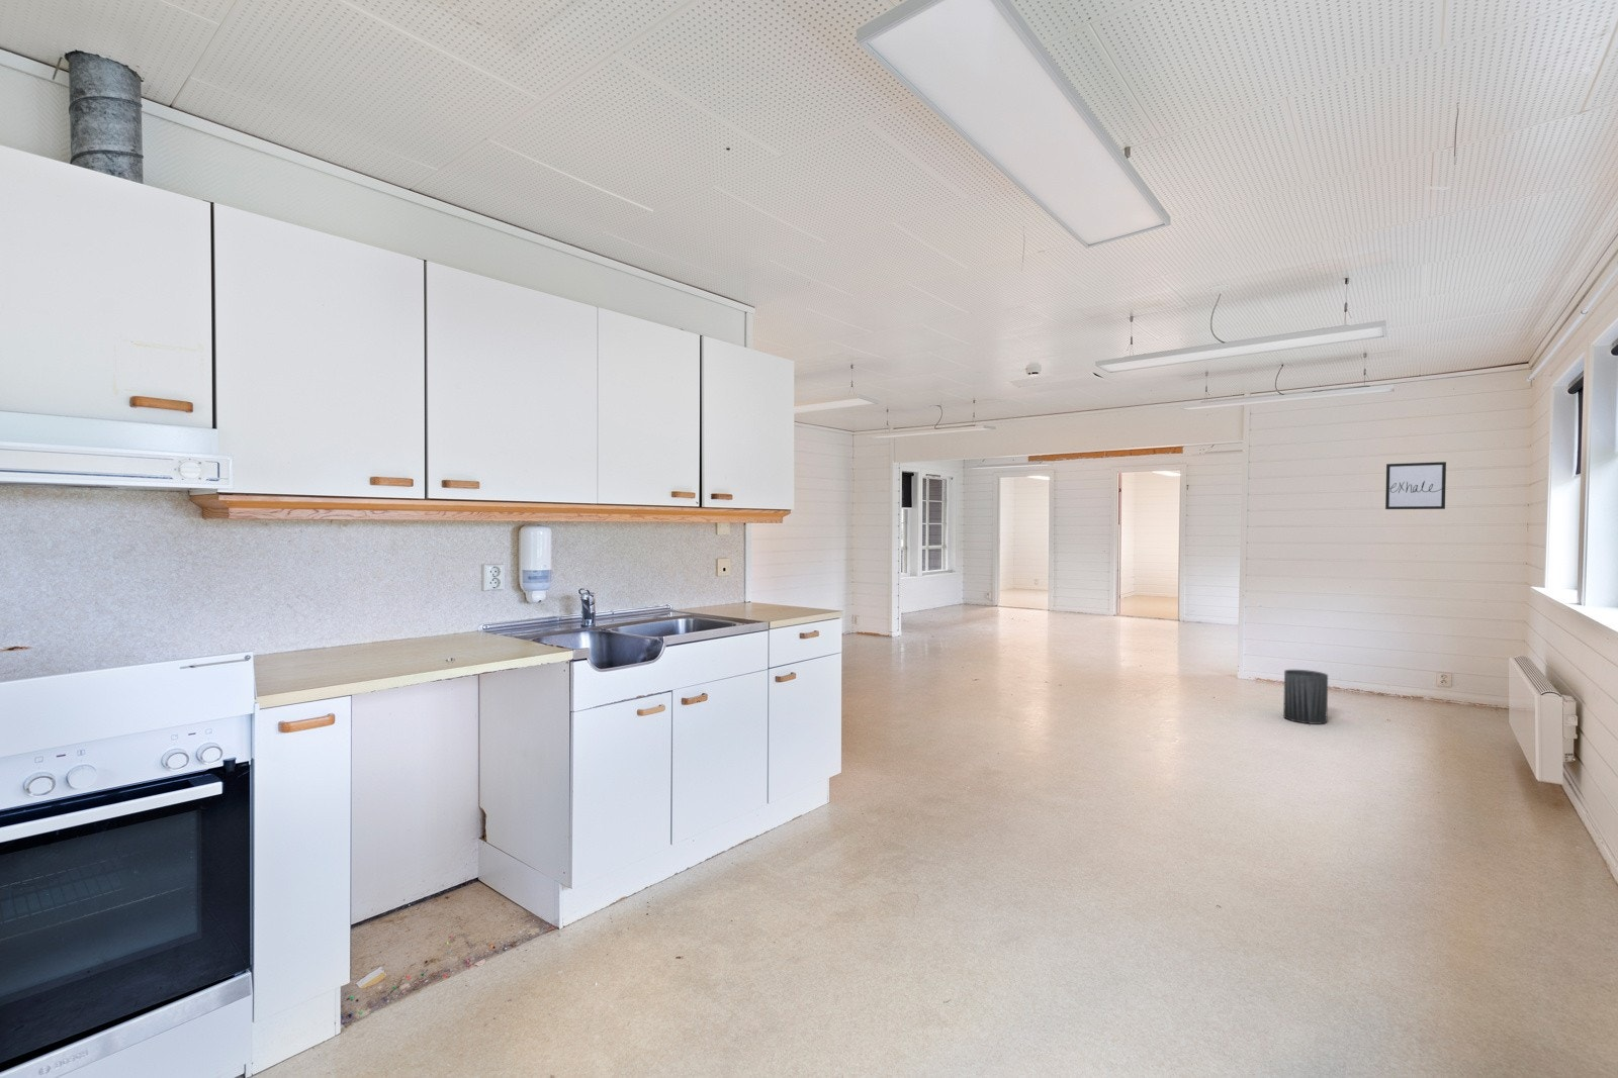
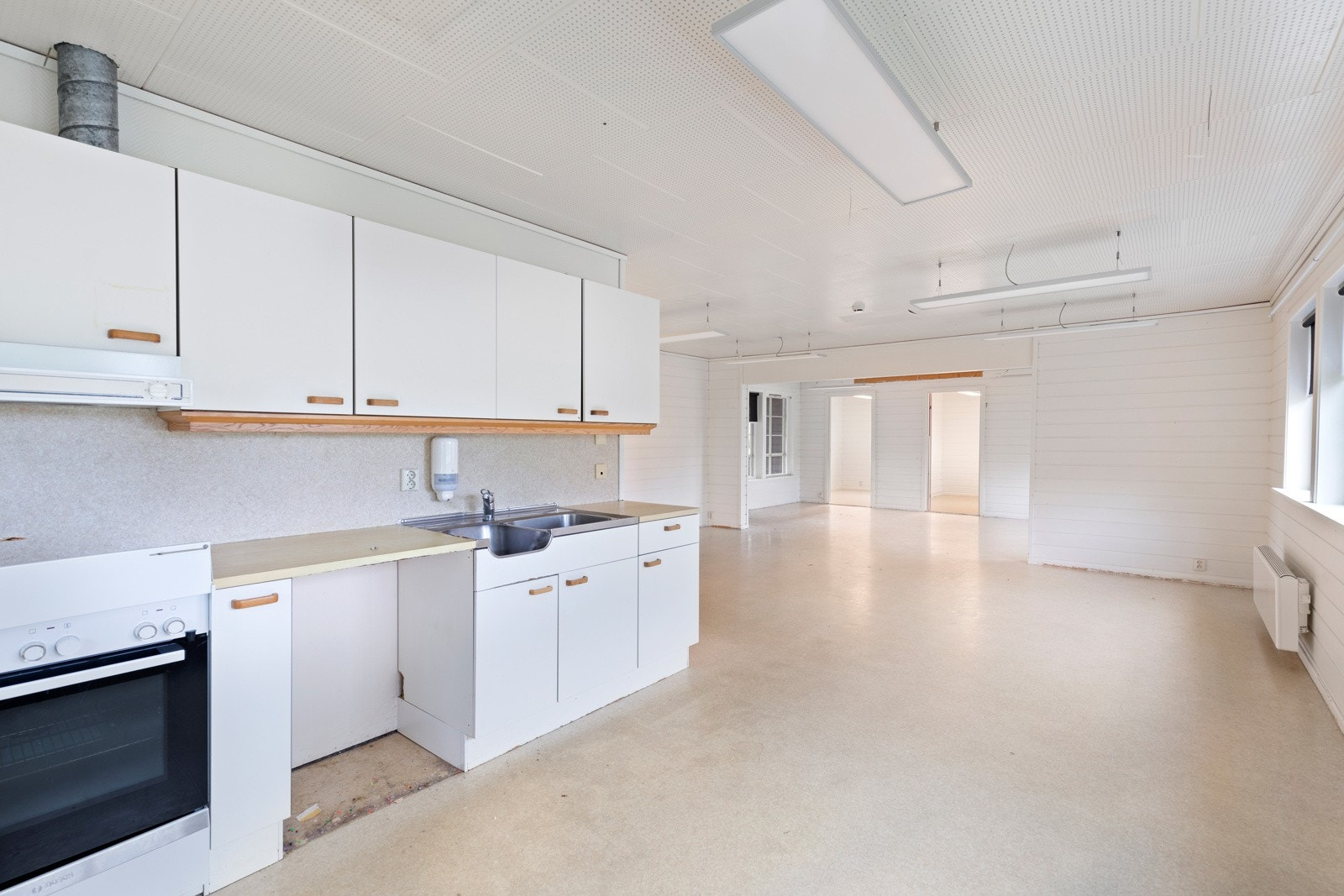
- wall art [1384,461,1447,510]
- trash can [1282,669,1329,725]
